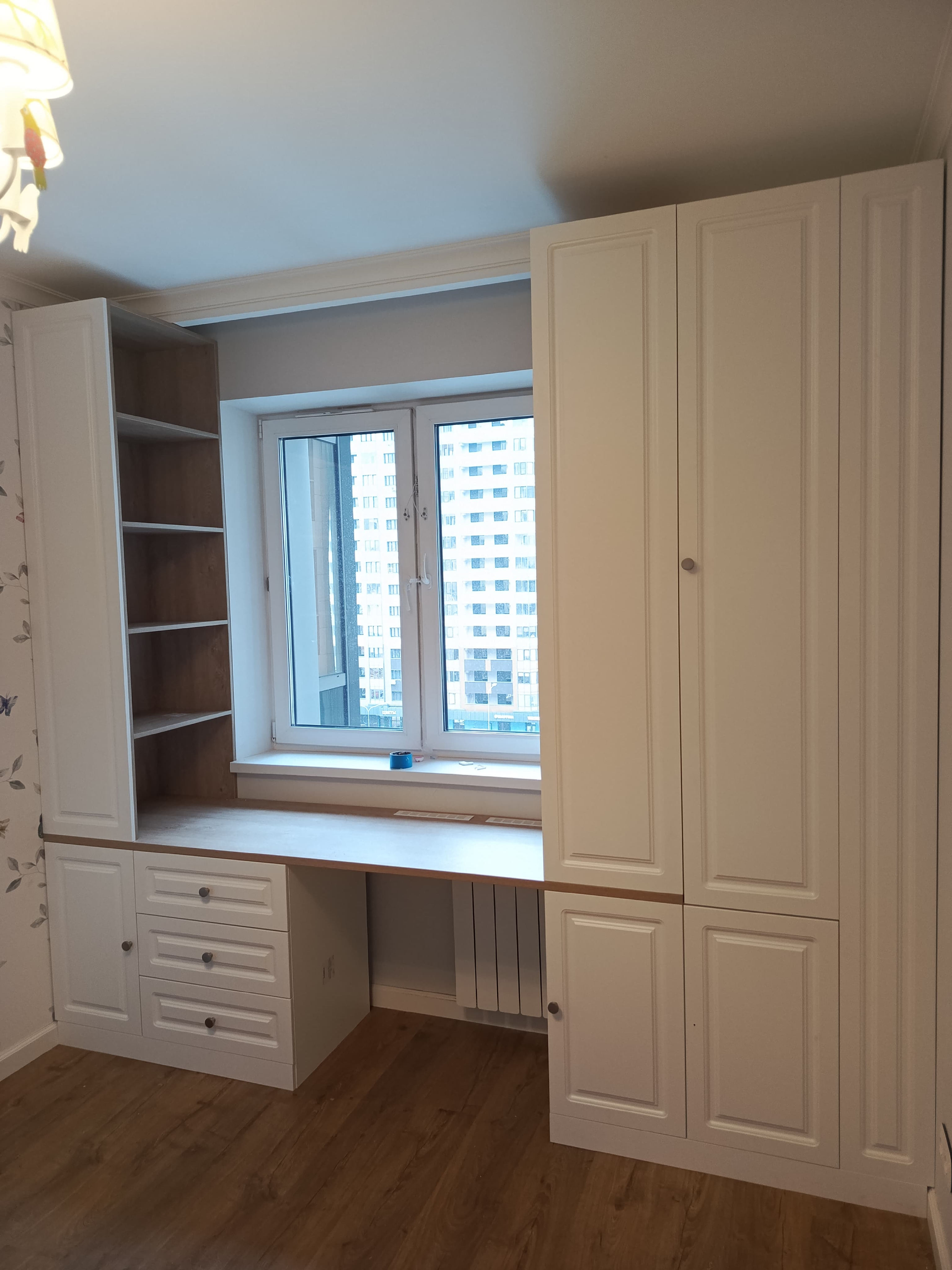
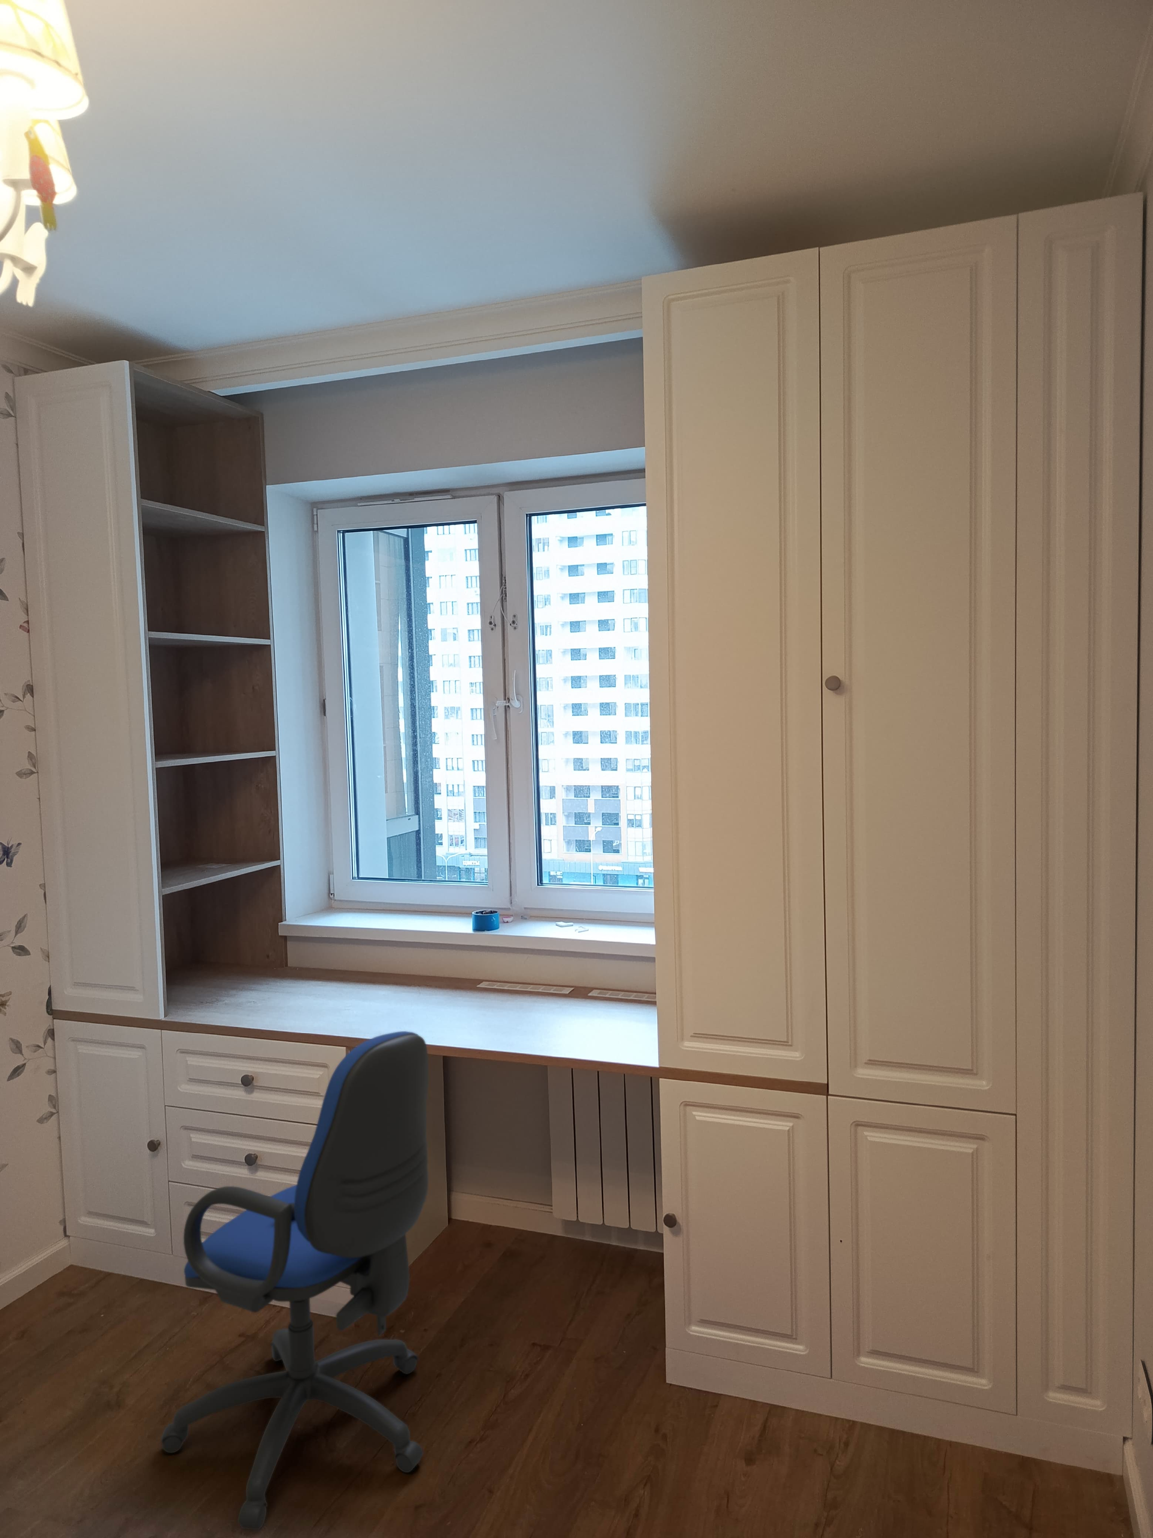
+ chair [160,1031,429,1531]
